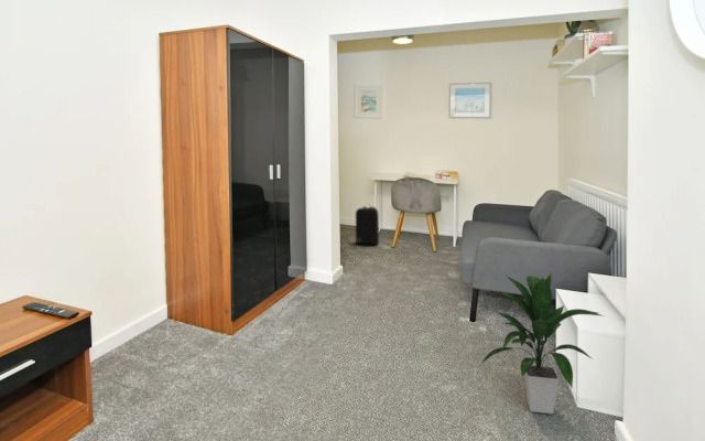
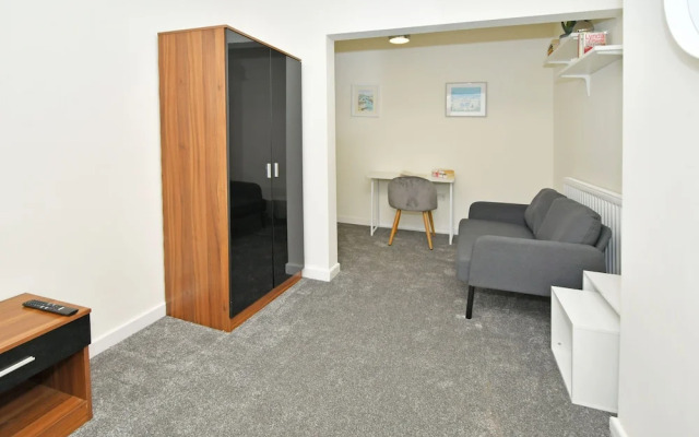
- backpack [355,203,380,245]
- indoor plant [479,272,606,415]
